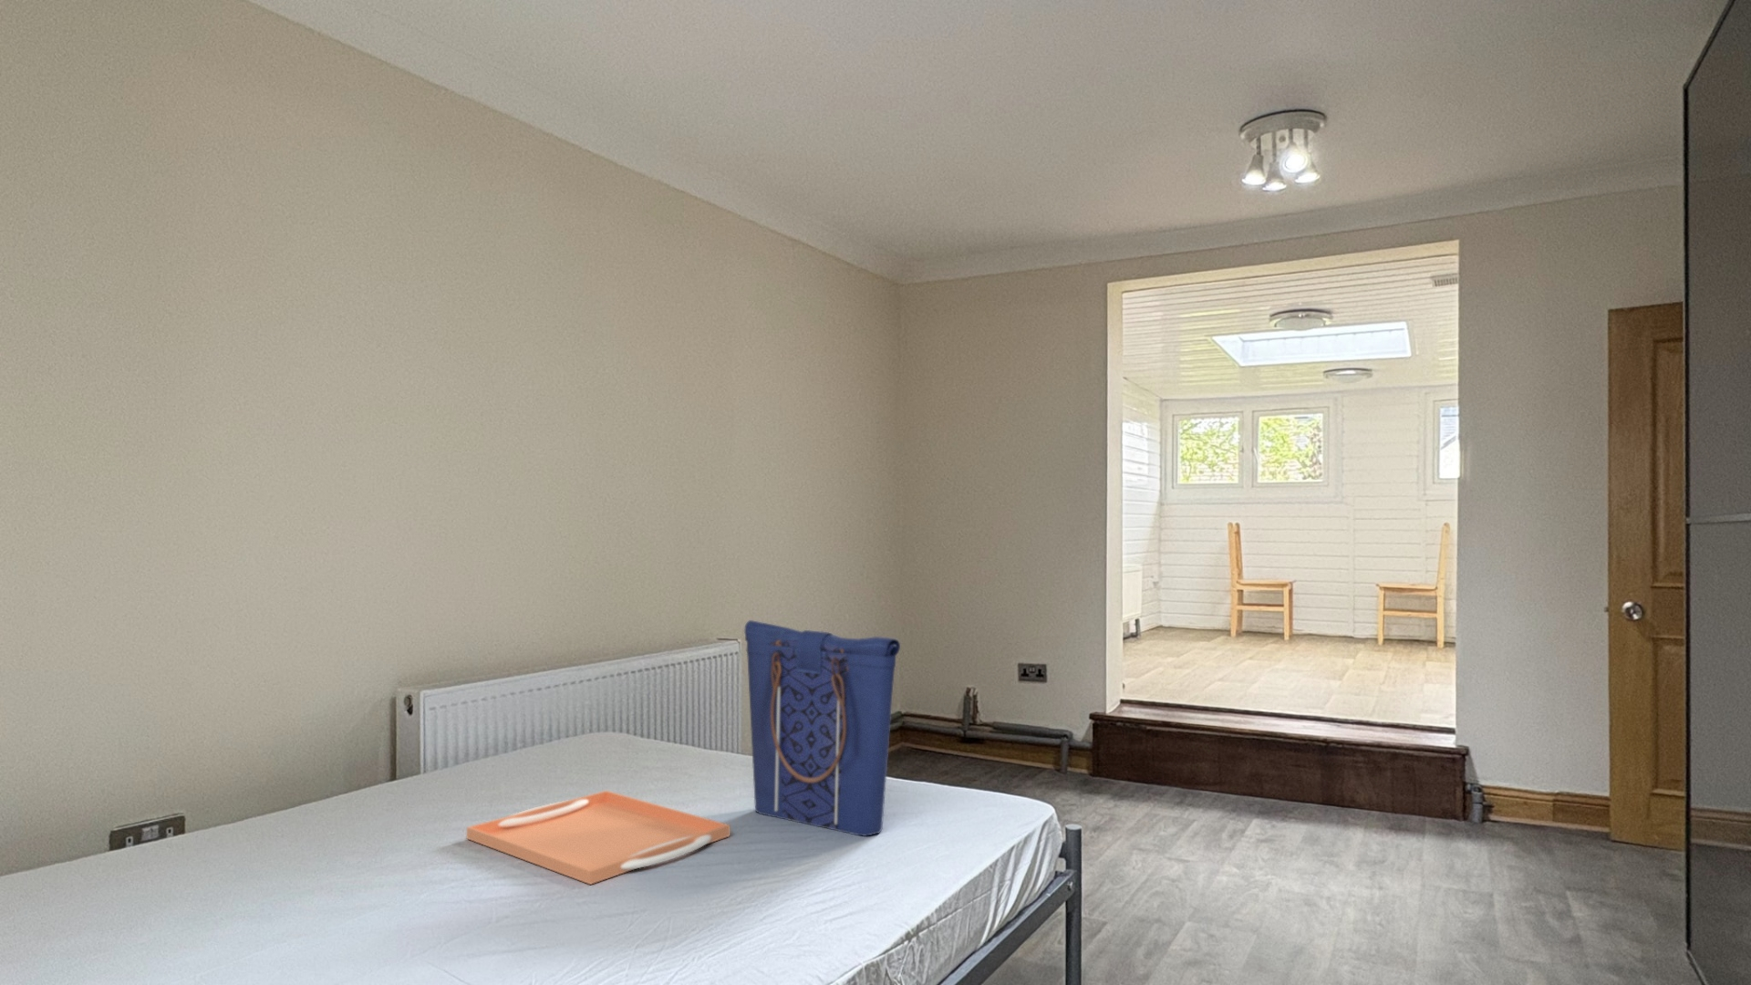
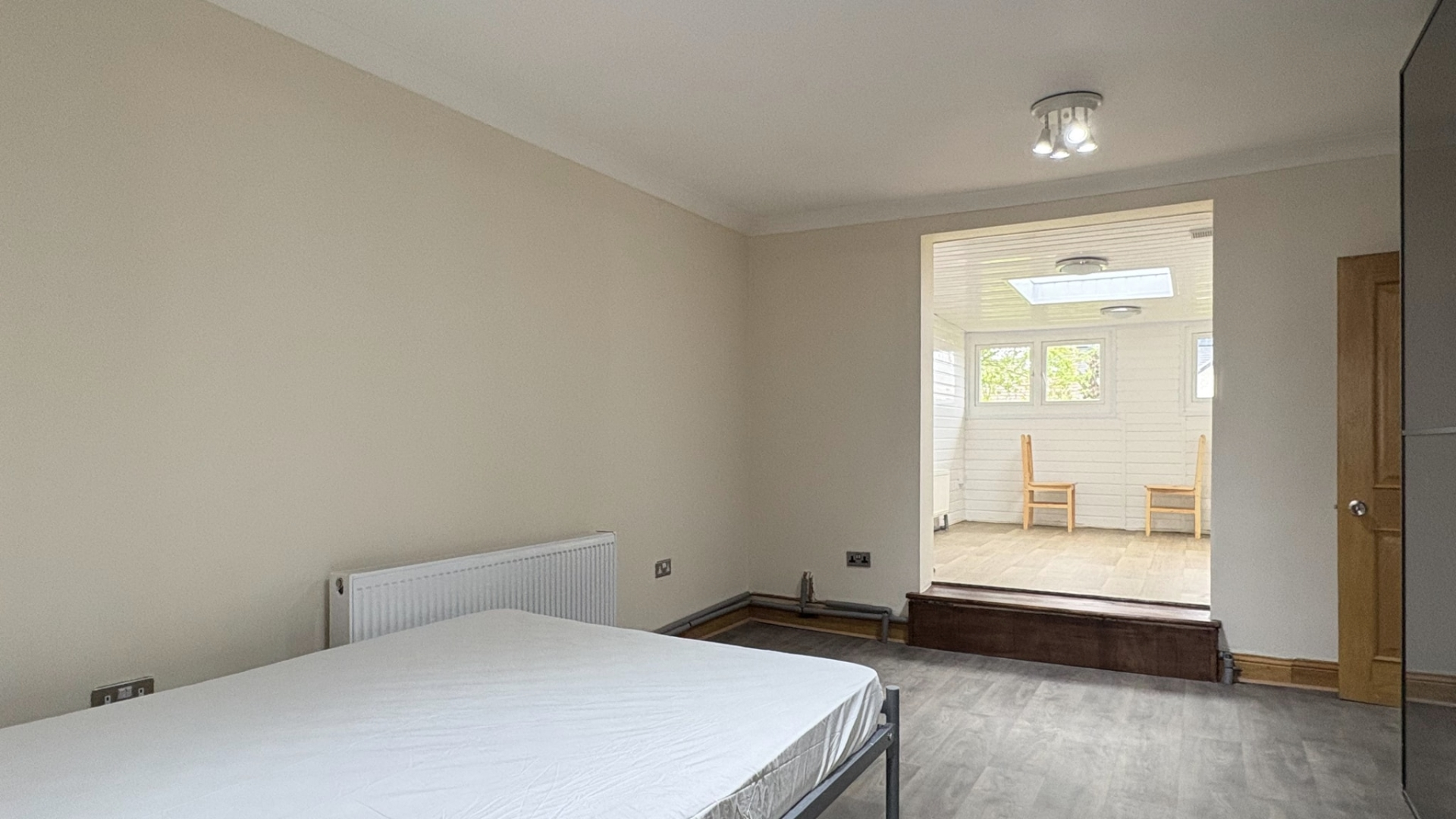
- tote bag [743,619,901,837]
- serving tray [467,790,731,885]
